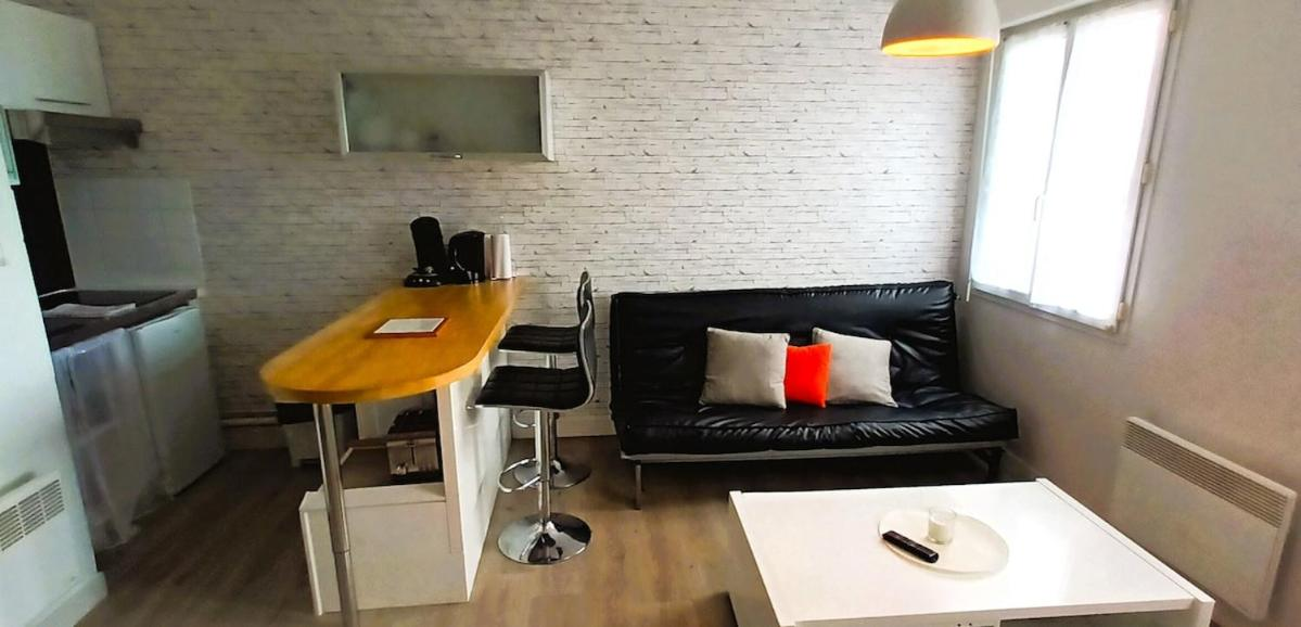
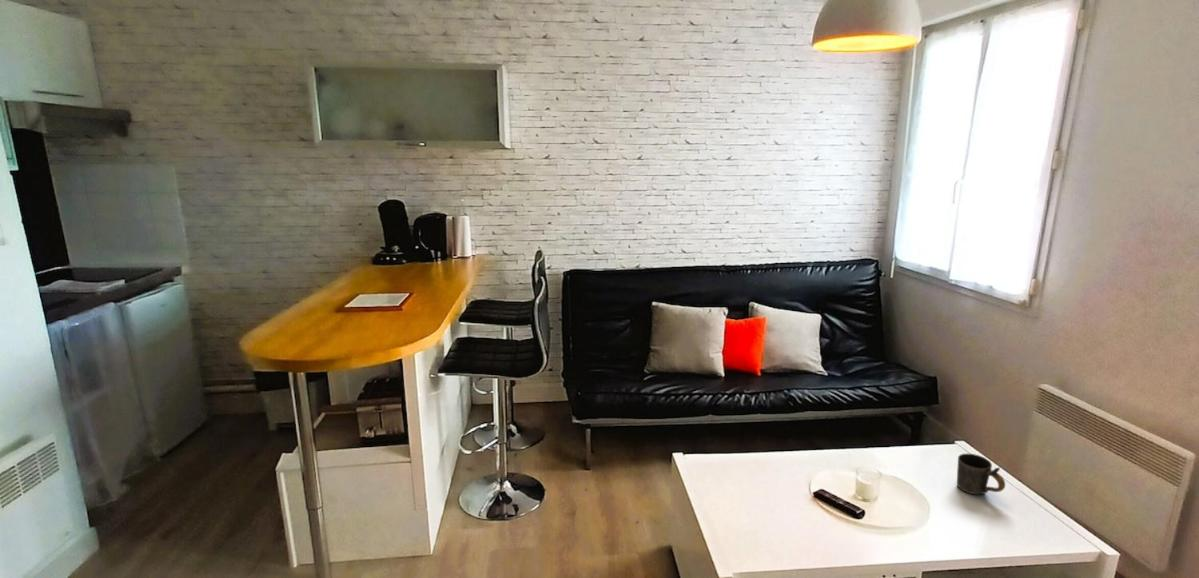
+ mug [956,453,1006,496]
